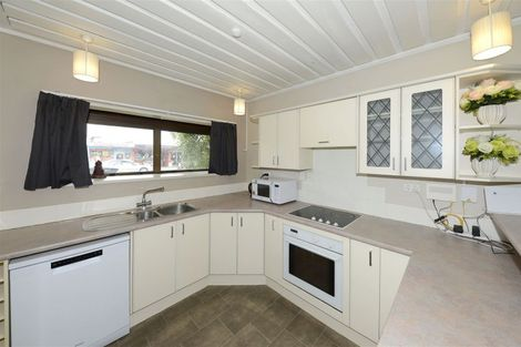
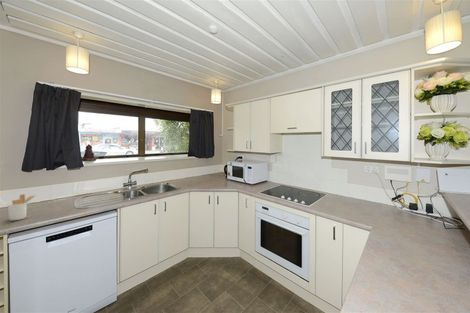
+ utensil holder [7,193,37,222]
